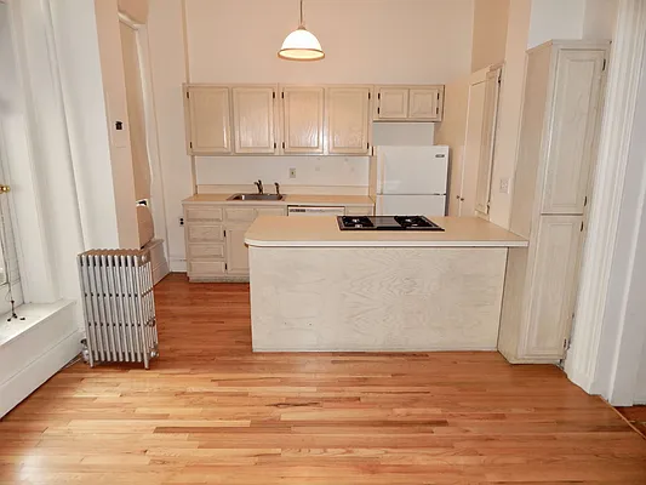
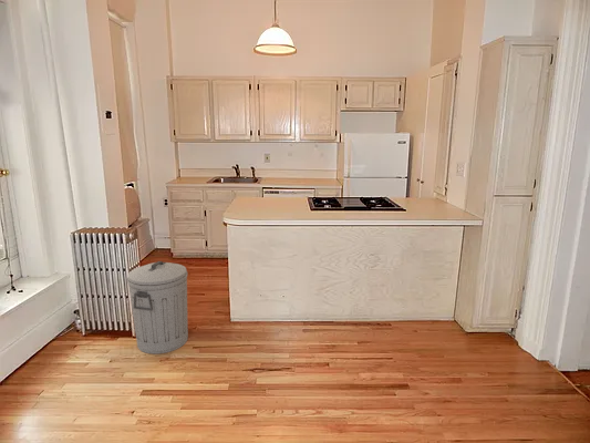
+ trash can [126,260,189,354]
